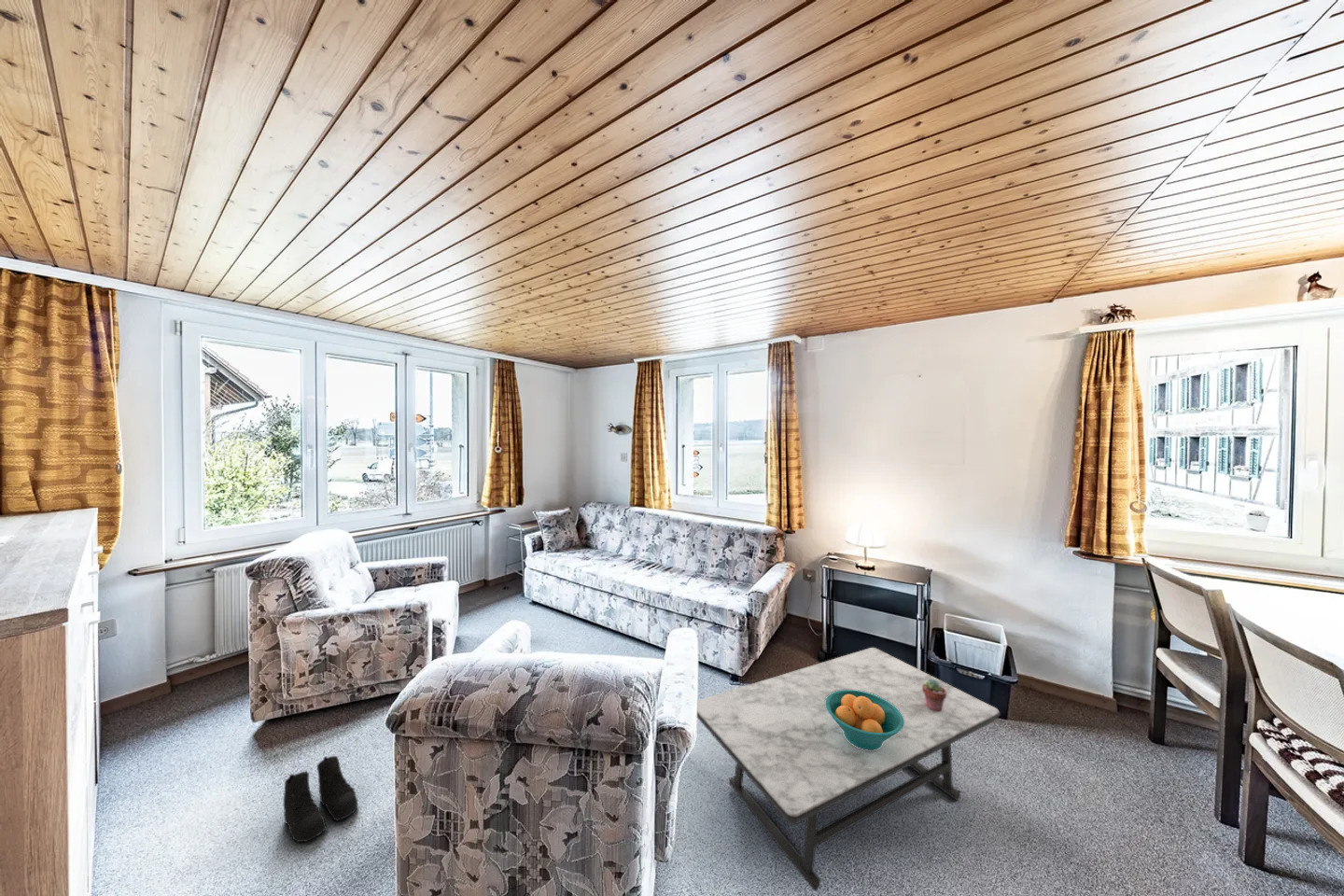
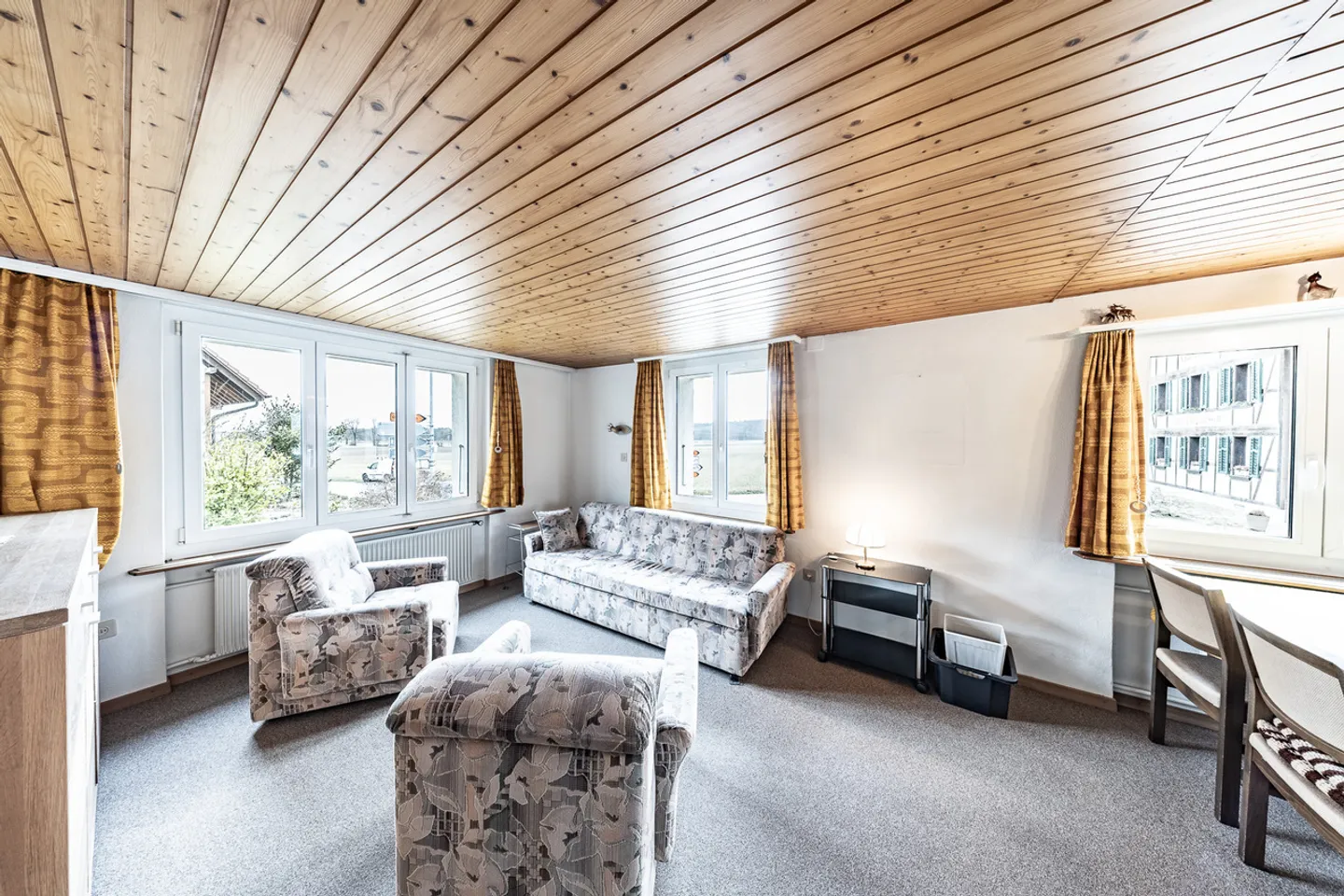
- boots [283,755,358,844]
- coffee table [696,647,1001,891]
- potted succulent [922,679,946,712]
- fruit bowl [825,690,904,750]
